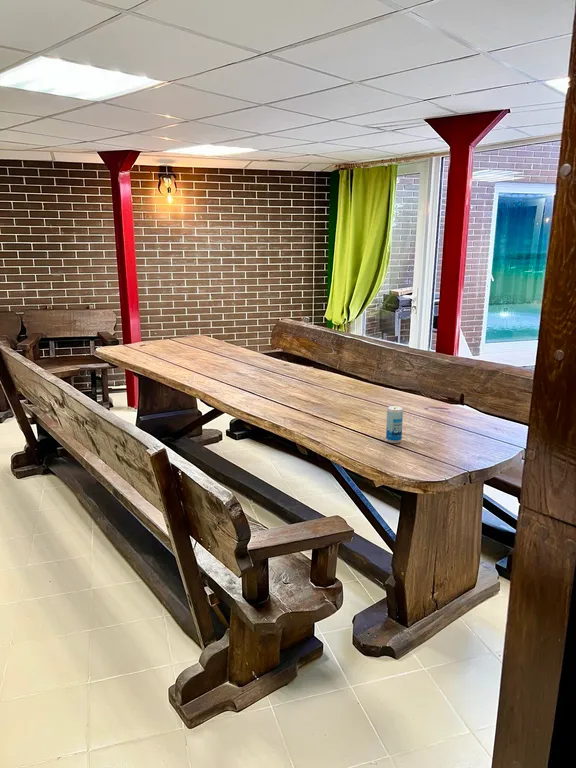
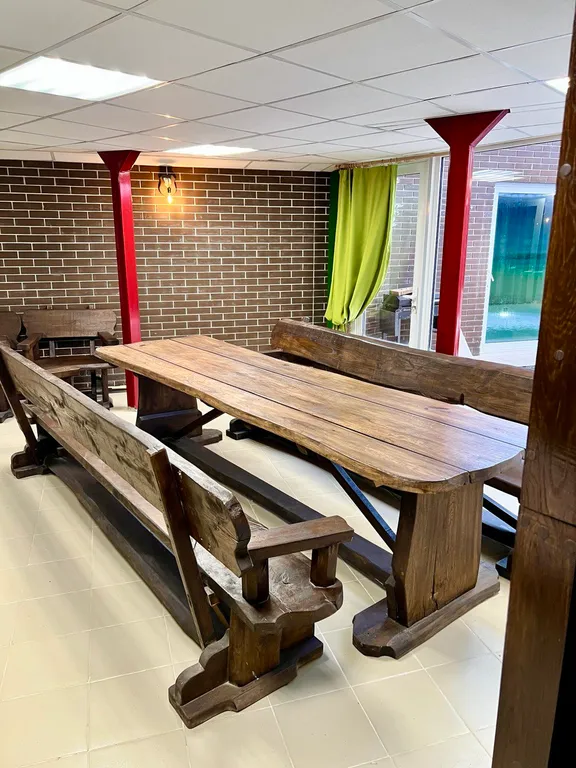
- beverage can [385,405,404,444]
